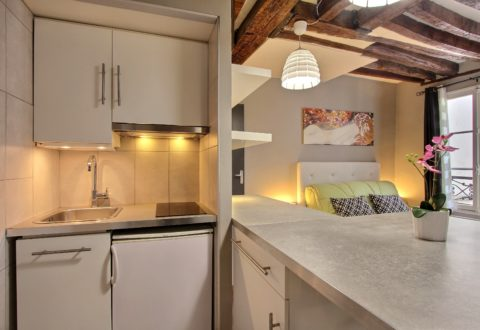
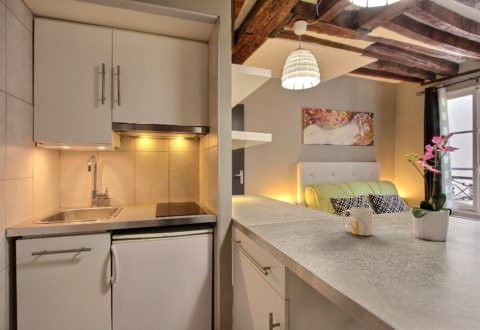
+ mug [341,206,374,236]
